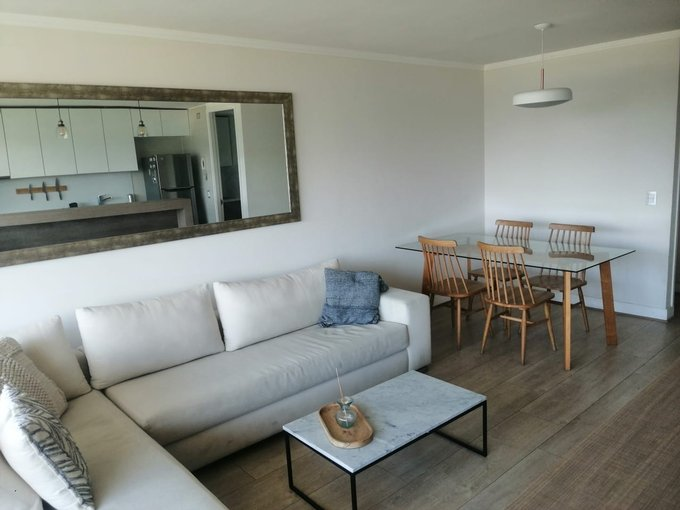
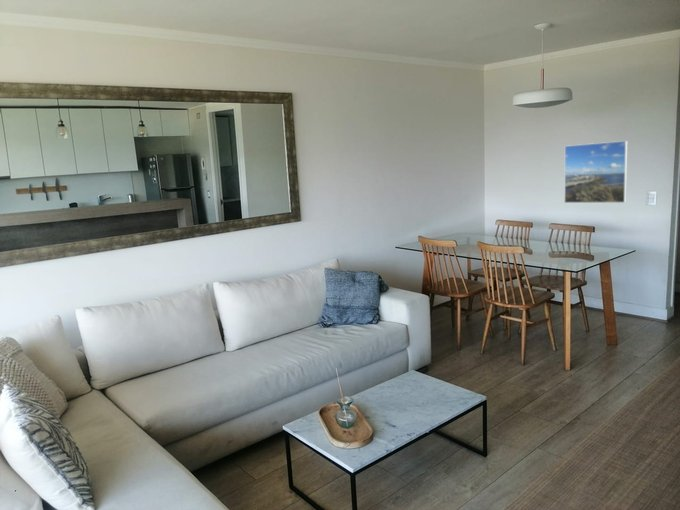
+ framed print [563,140,628,204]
